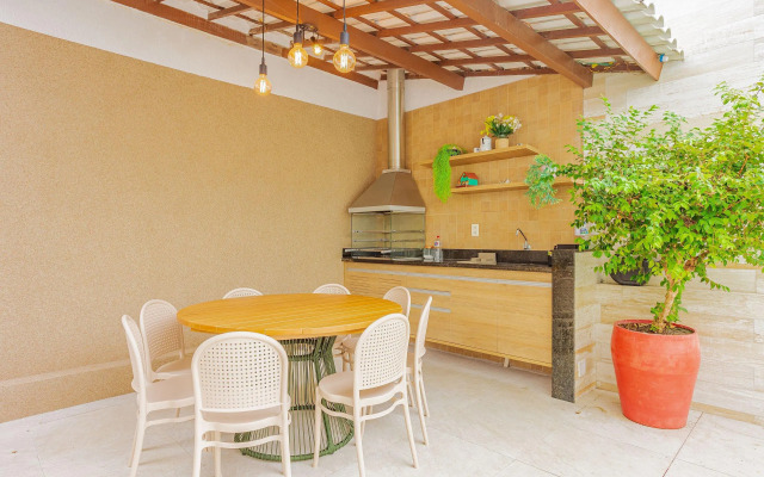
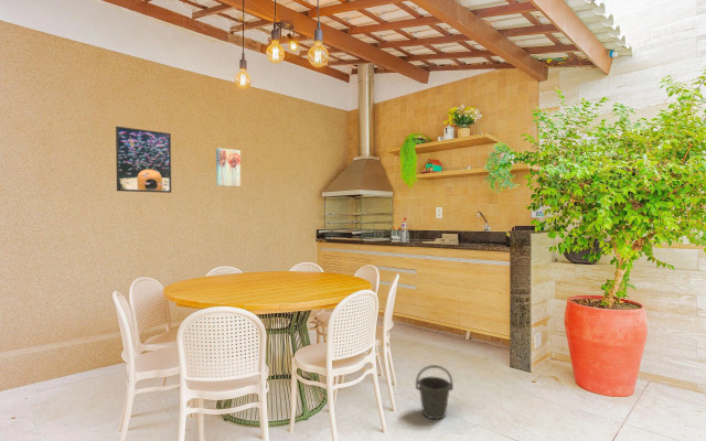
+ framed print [115,126,172,194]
+ bucket [415,364,454,420]
+ wall art [215,147,242,187]
